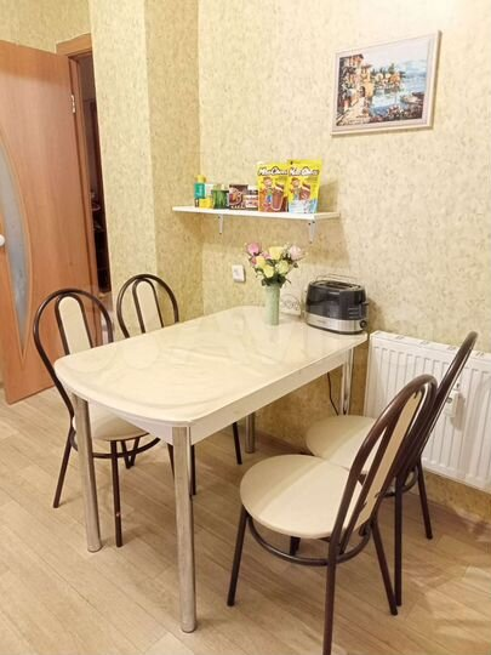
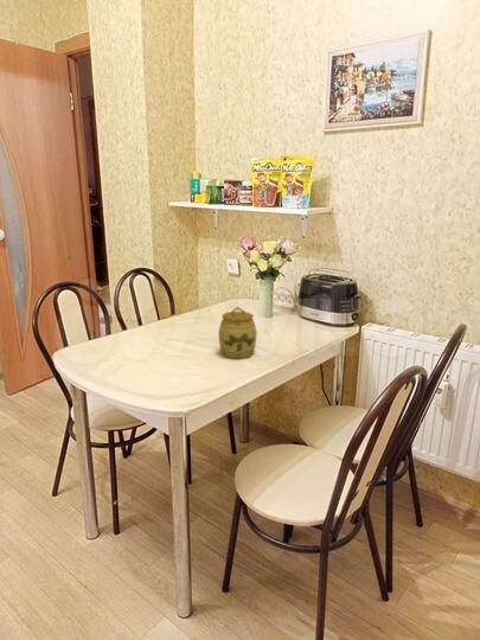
+ jar [217,306,258,360]
